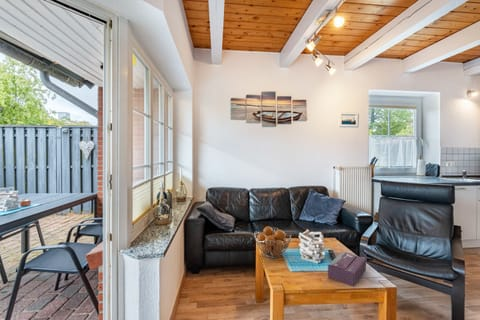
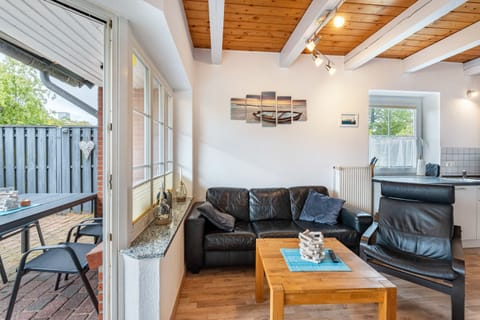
- fruit basket [253,225,292,259]
- tissue box [327,250,367,288]
